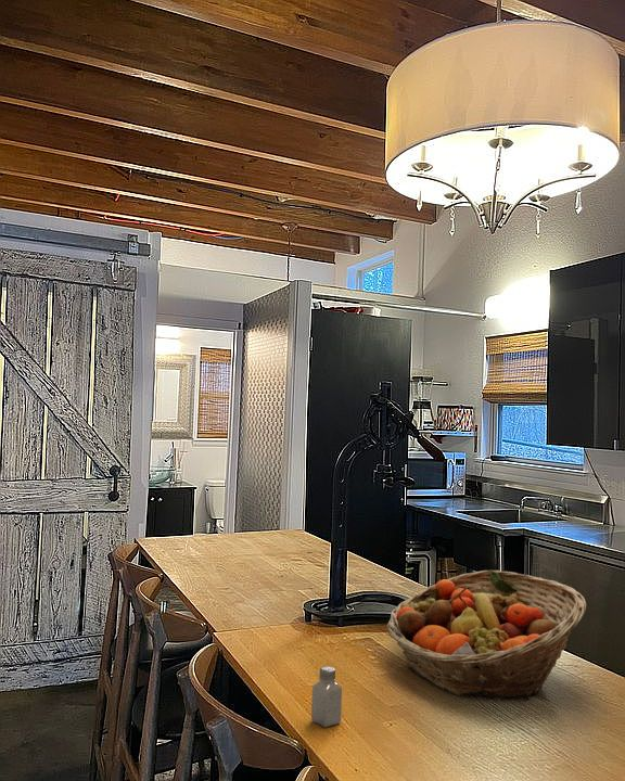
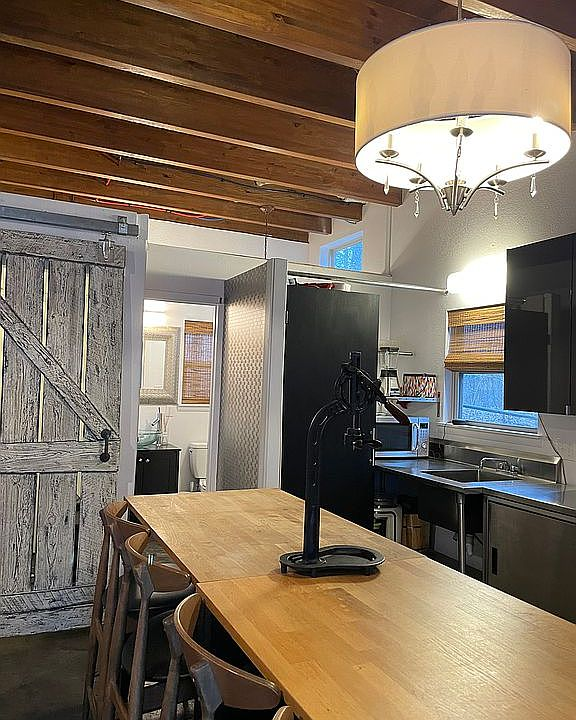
- fruit basket [386,569,587,702]
- saltshaker [310,666,343,728]
